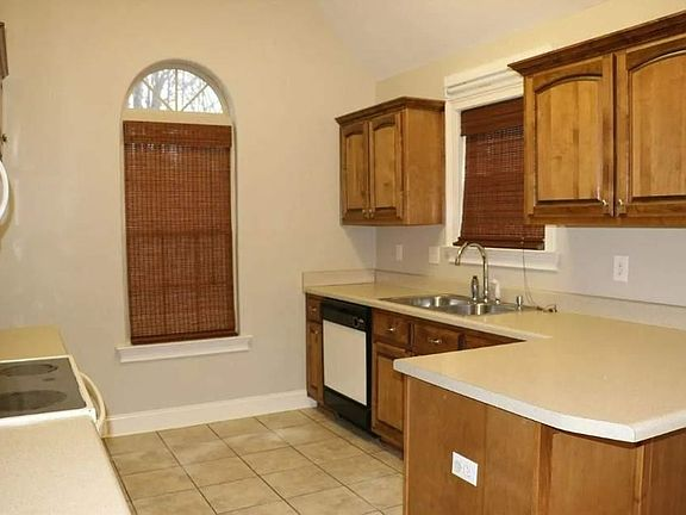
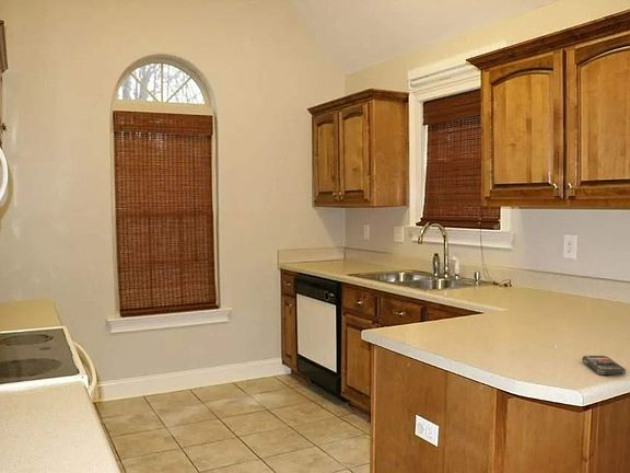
+ smartphone [581,355,627,376]
